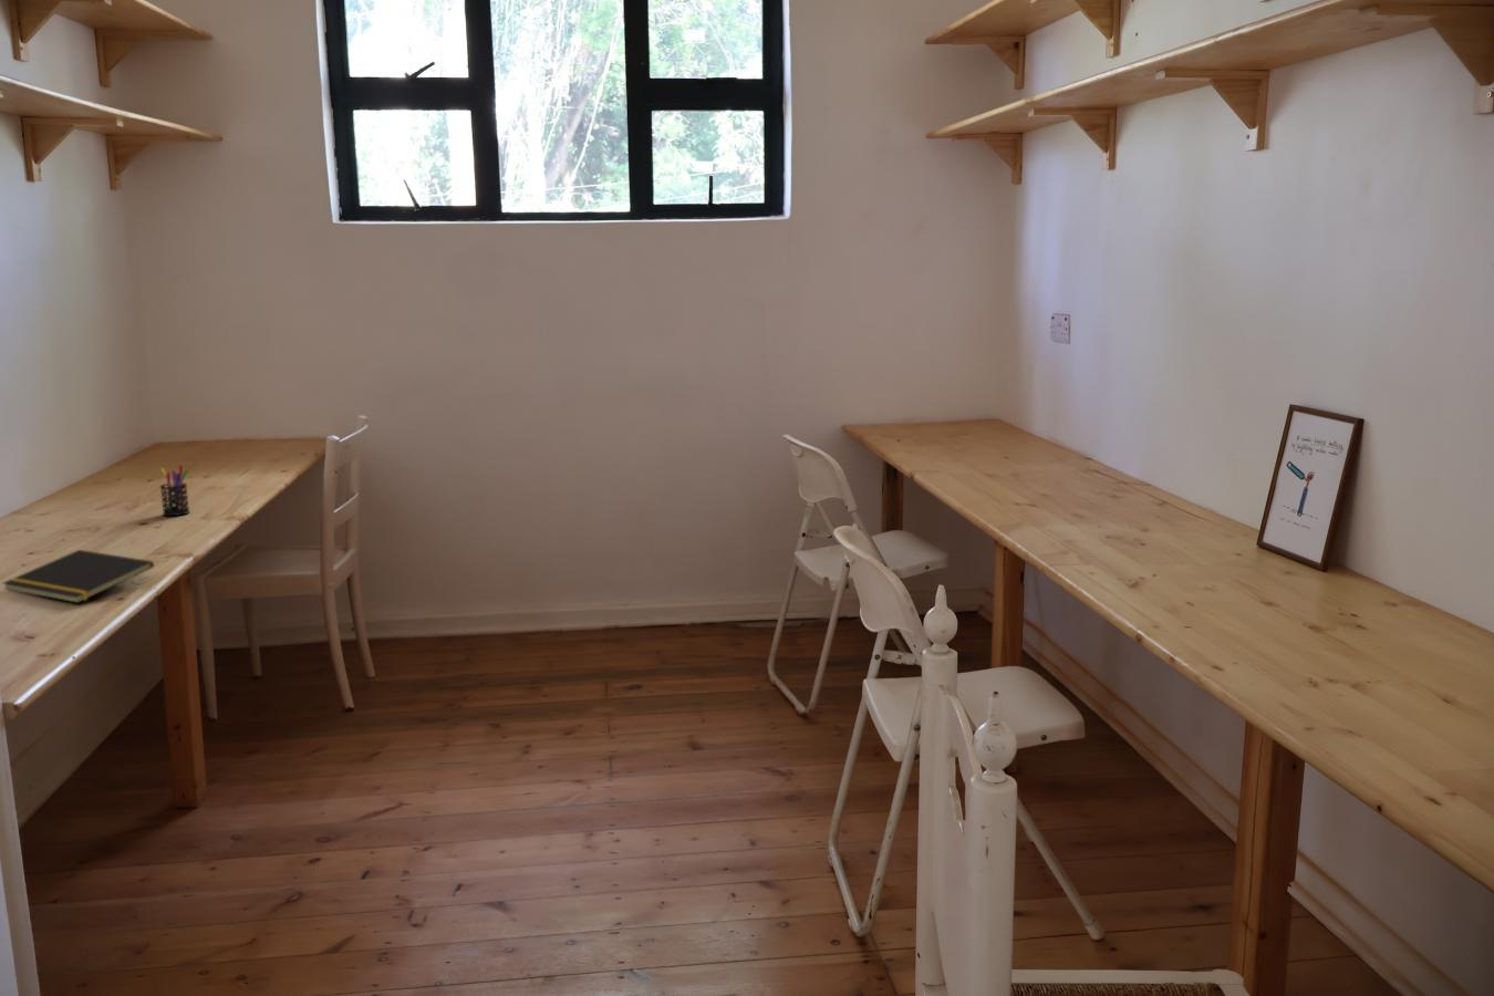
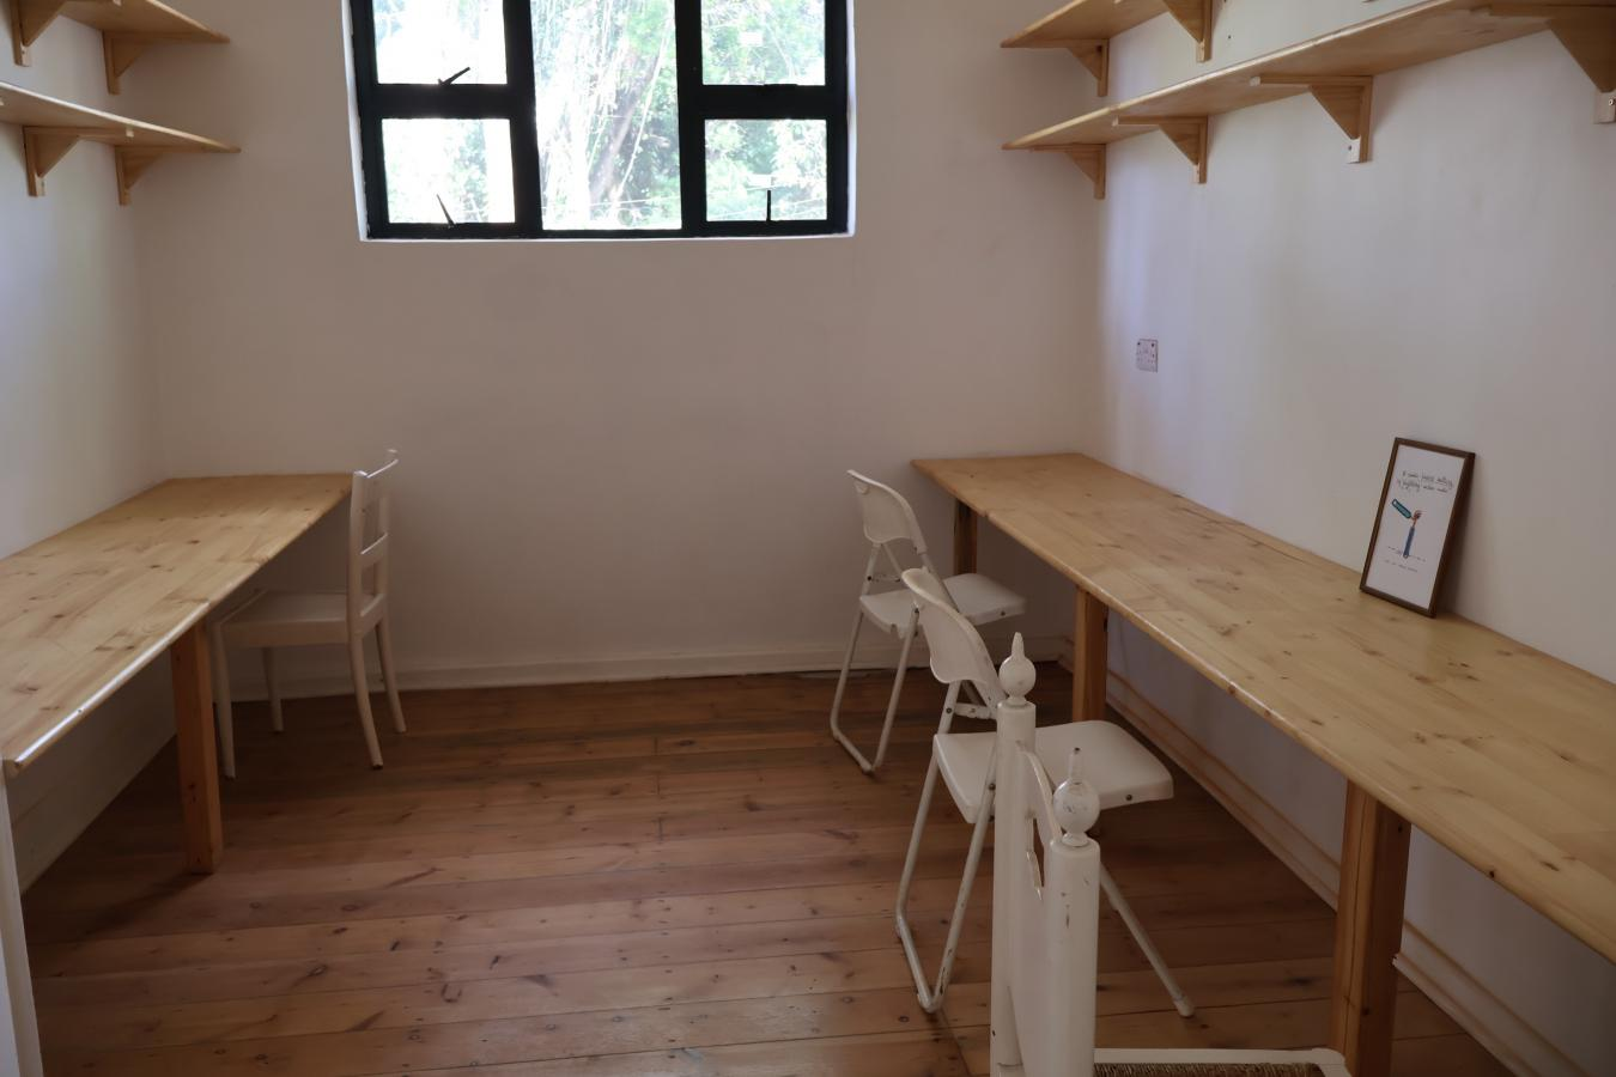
- notepad [1,549,155,605]
- pen holder [158,464,190,517]
